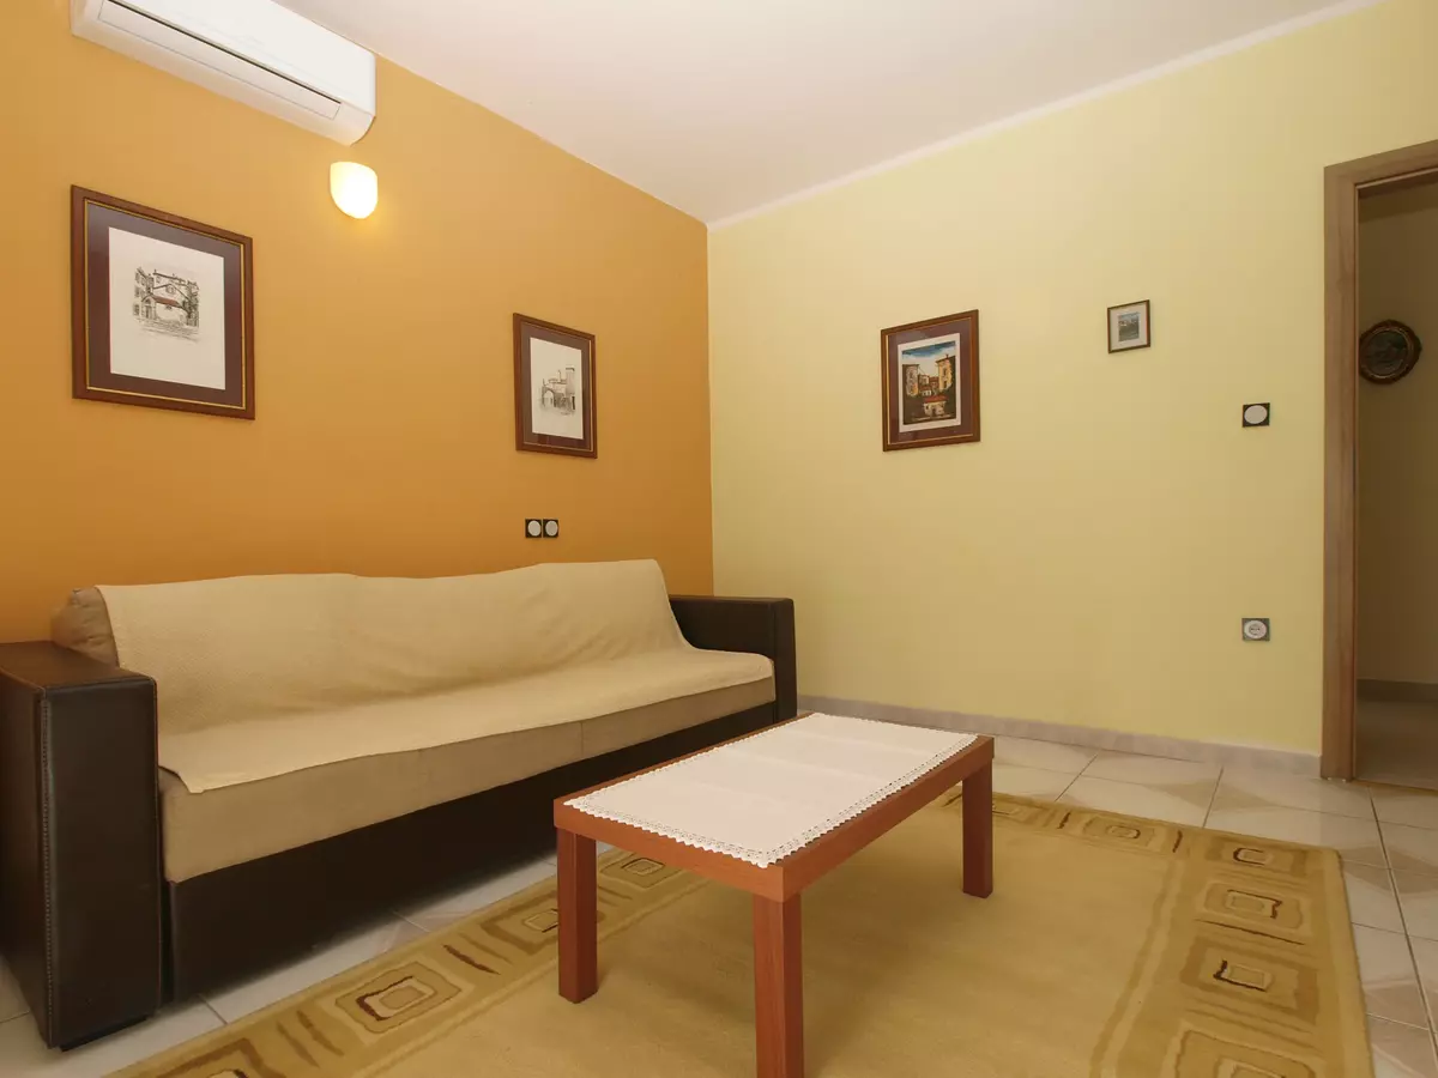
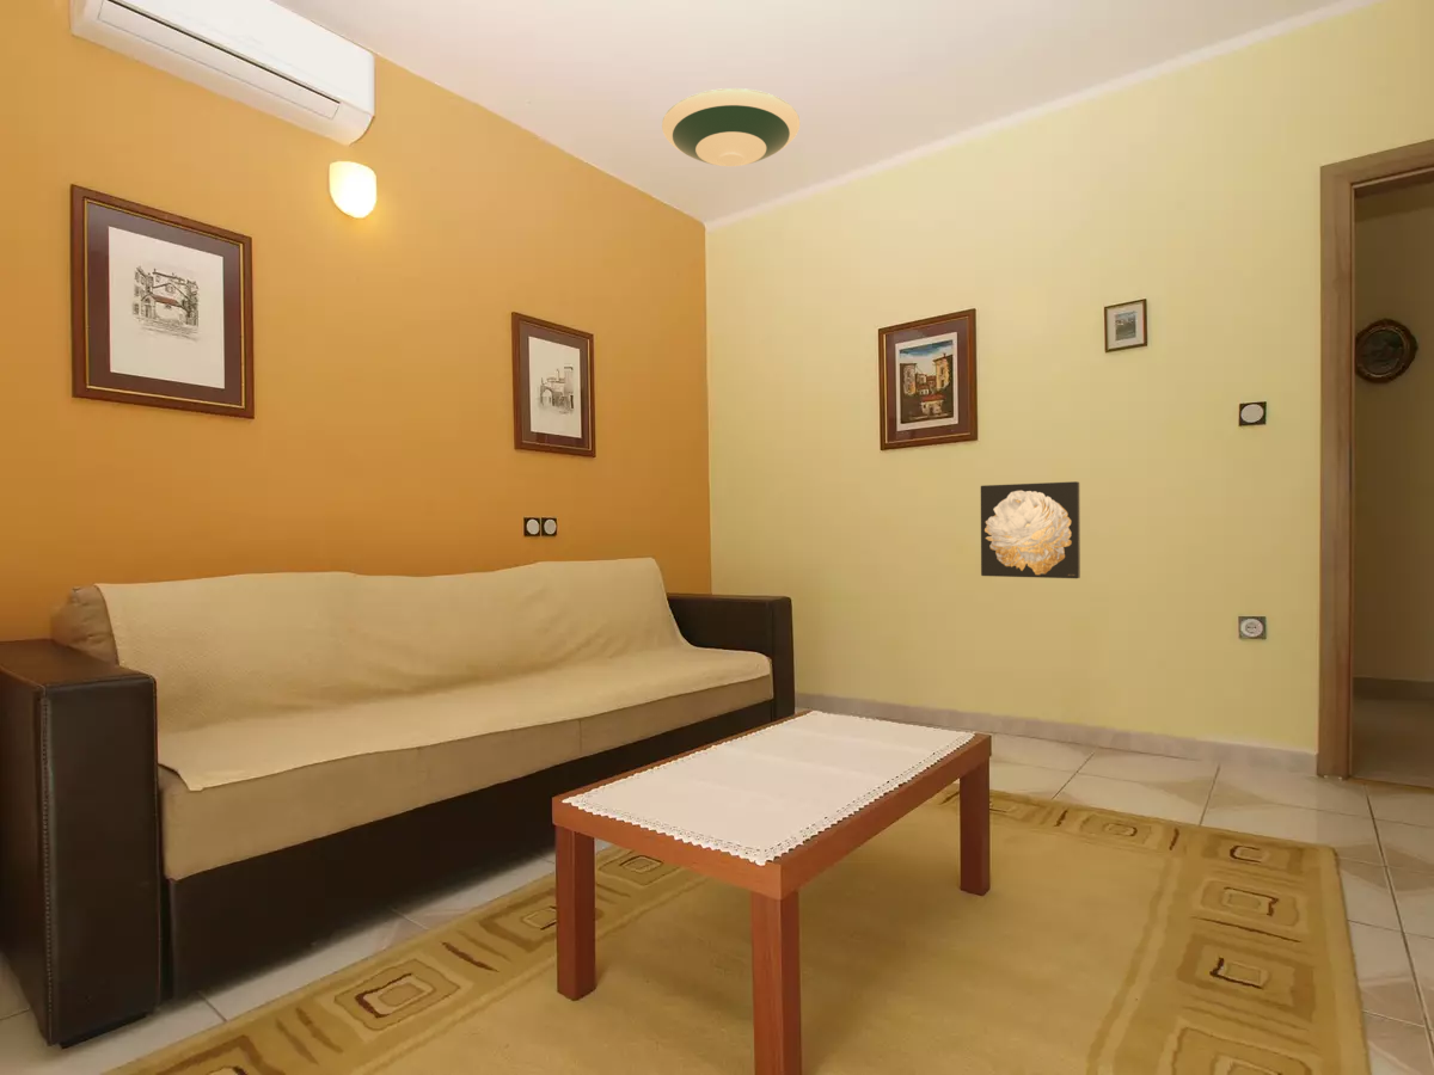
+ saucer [661,87,801,167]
+ wall art [980,480,1081,579]
